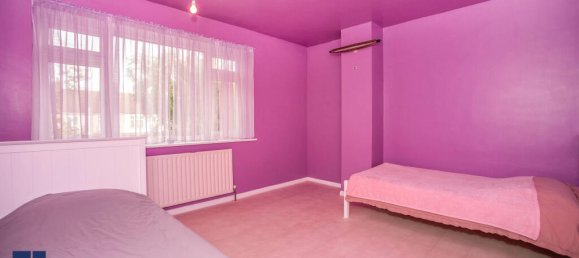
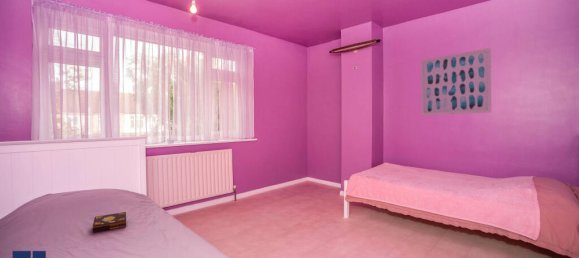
+ wall art [420,47,492,116]
+ book [92,211,127,234]
